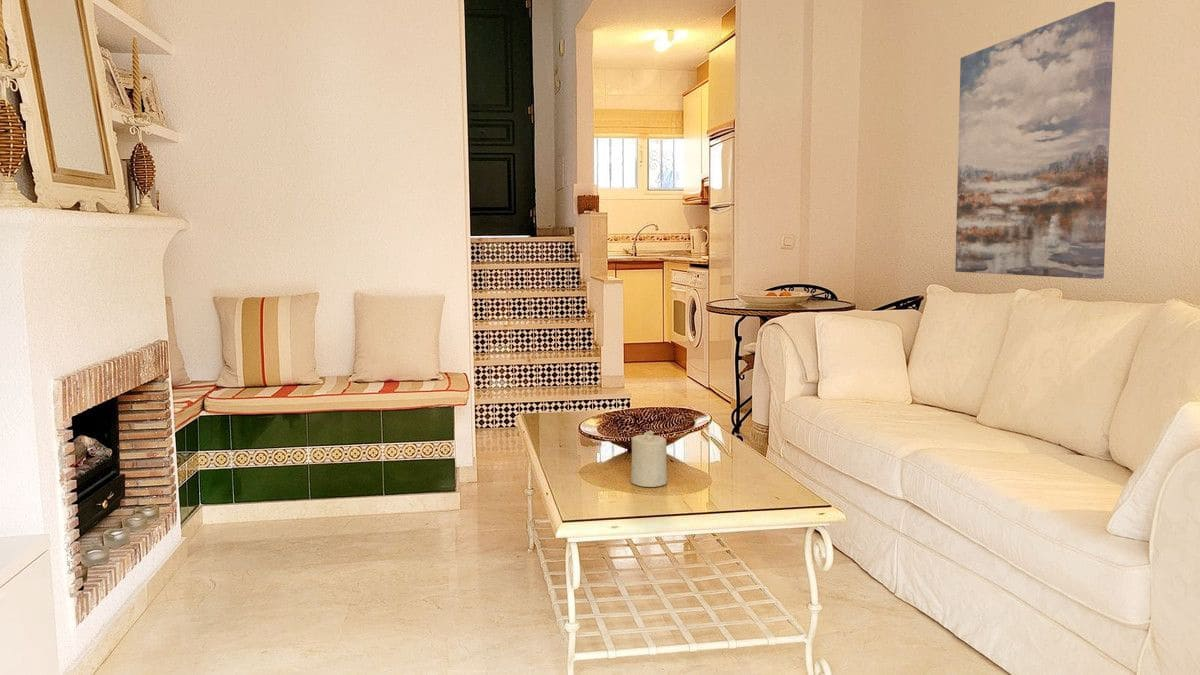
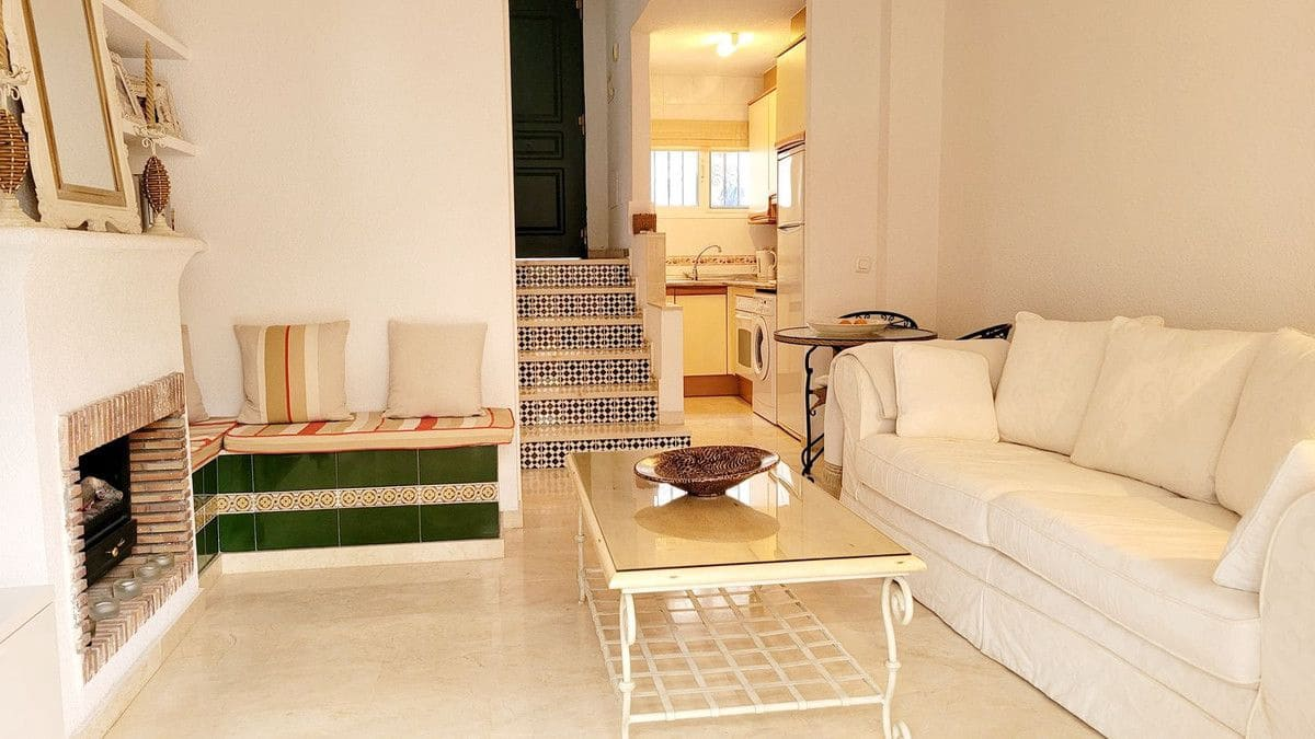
- wall art [954,1,1116,280]
- candle [630,430,668,488]
